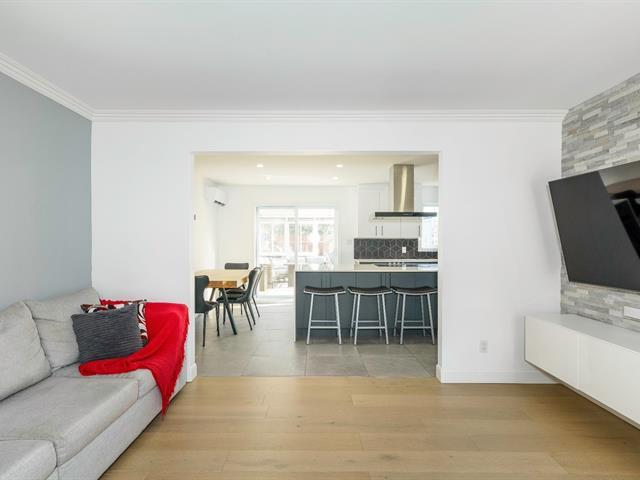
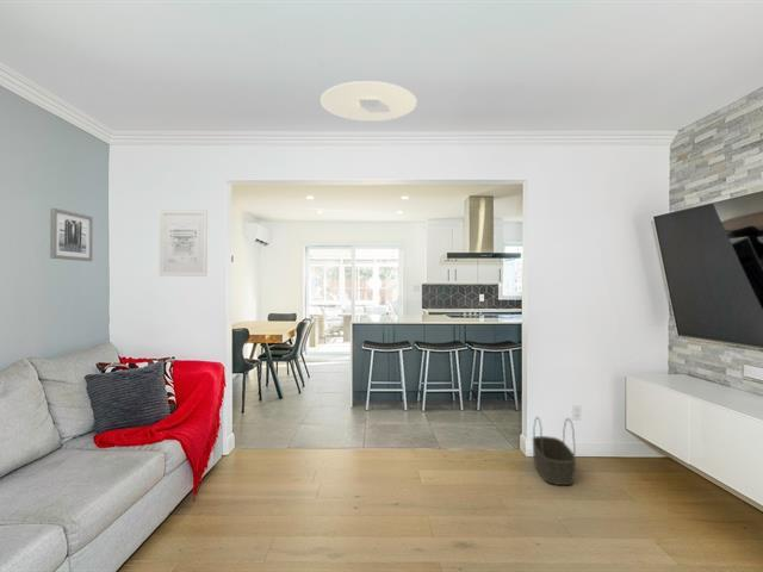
+ wall art [49,207,94,262]
+ basket [532,416,577,486]
+ ceiling light [320,80,418,123]
+ wall art [159,209,209,278]
